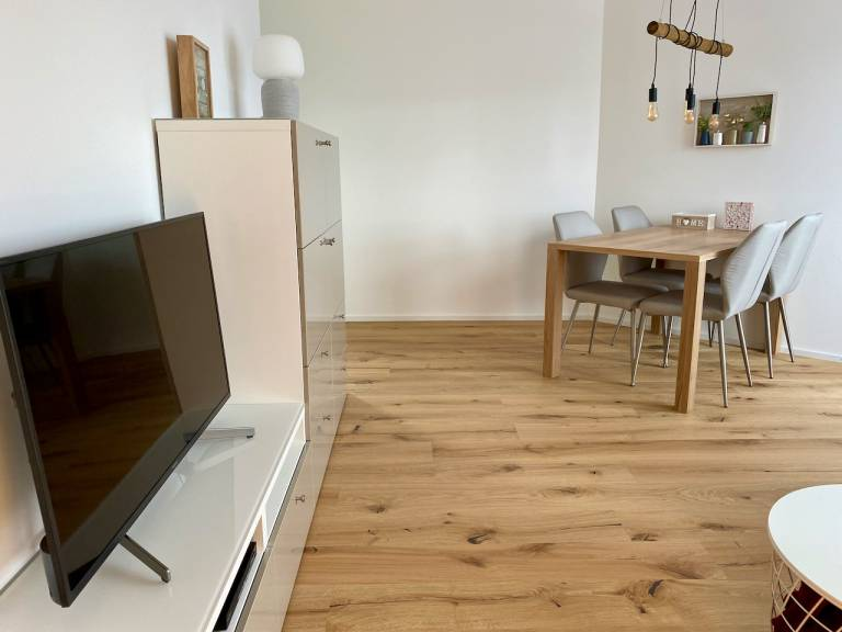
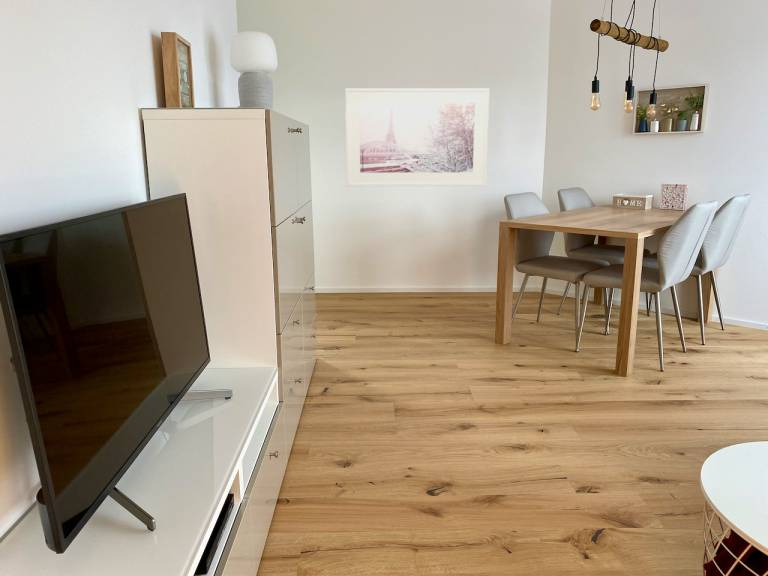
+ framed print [344,87,490,188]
